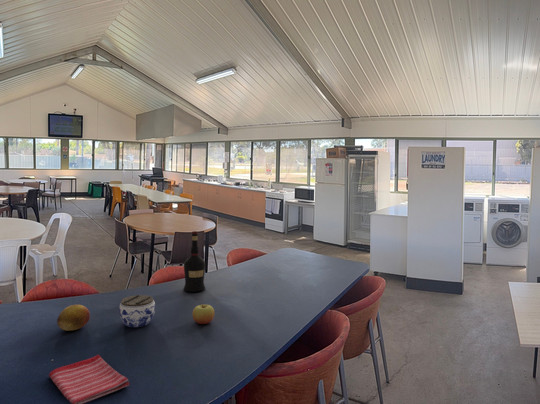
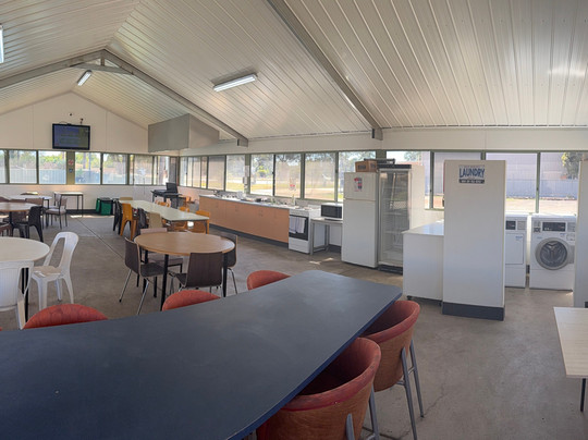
- fruit [56,304,91,332]
- dish towel [48,354,130,404]
- liquor [183,230,206,293]
- apple [192,304,215,325]
- jar [118,294,156,328]
